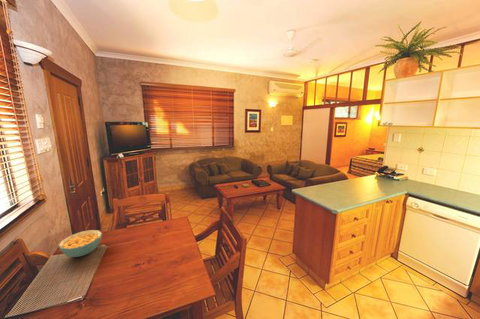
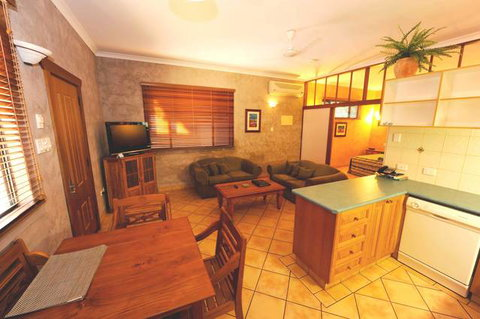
- cereal bowl [58,229,103,258]
